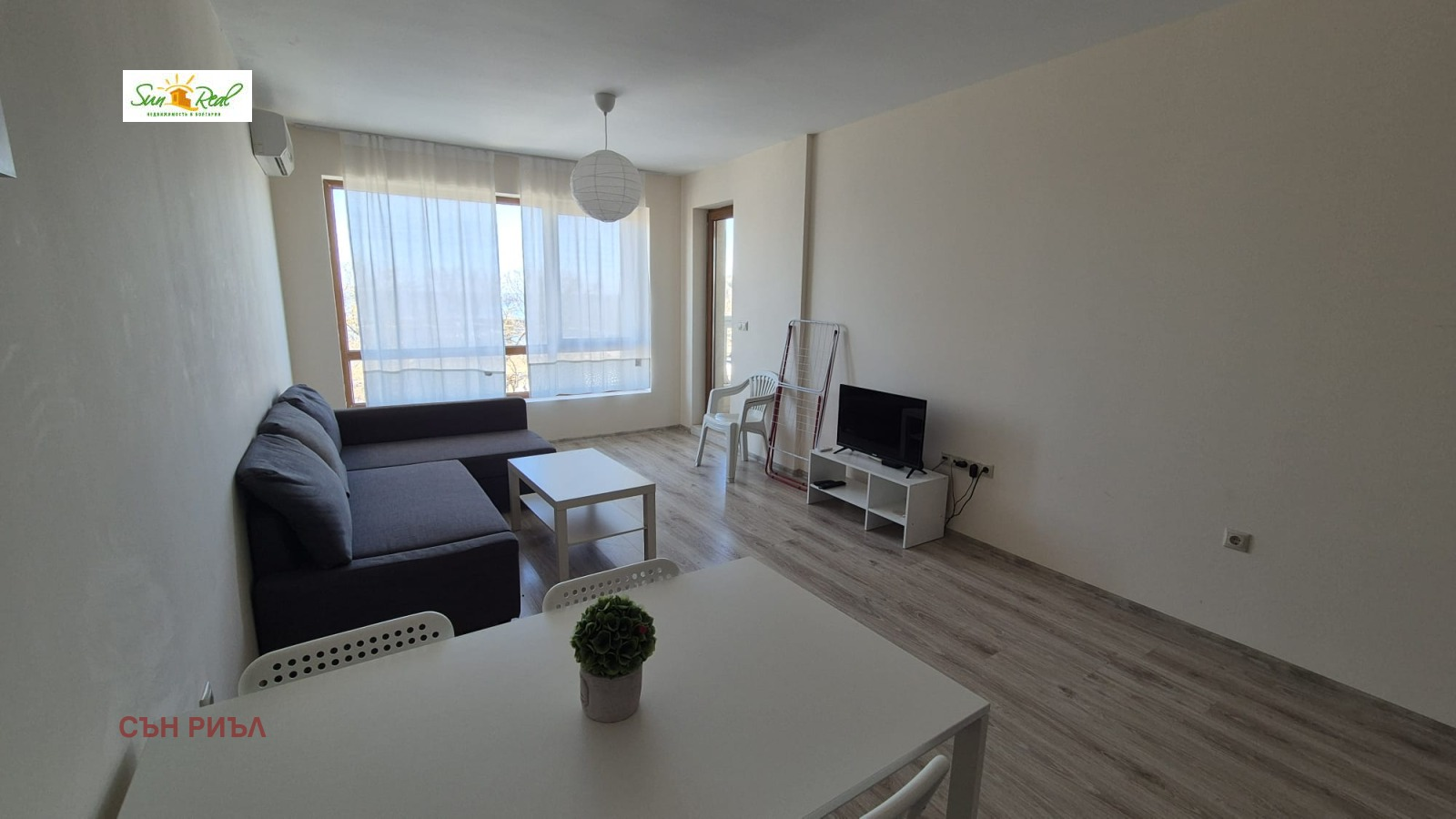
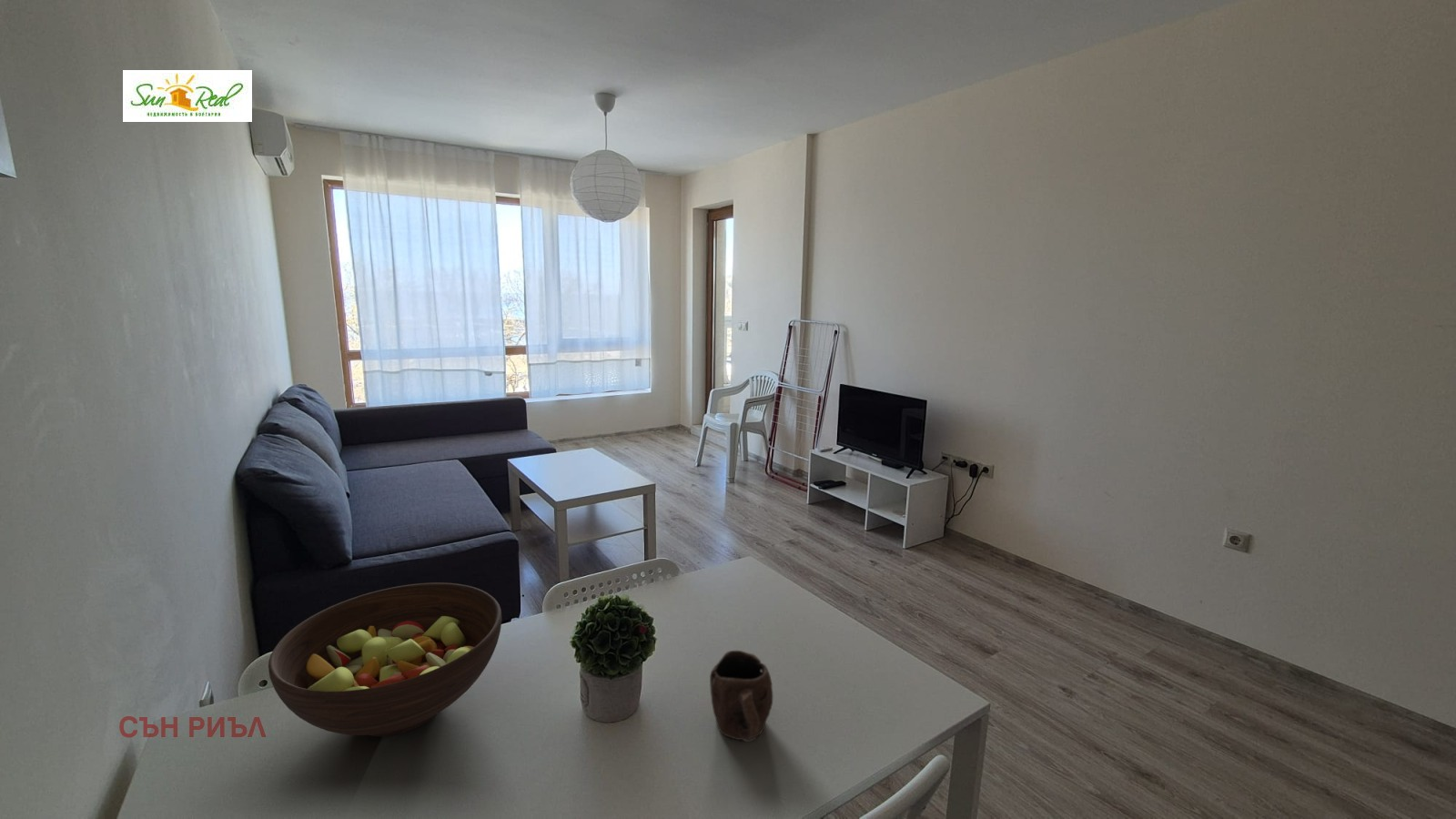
+ mug [709,650,773,743]
+ fruit bowl [268,581,502,737]
